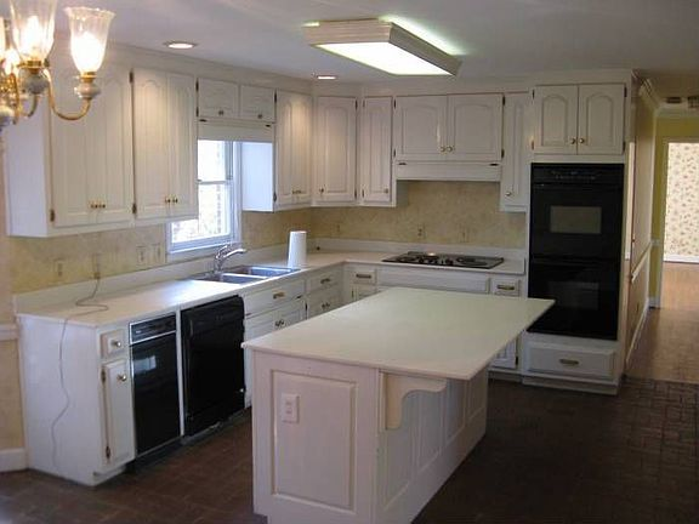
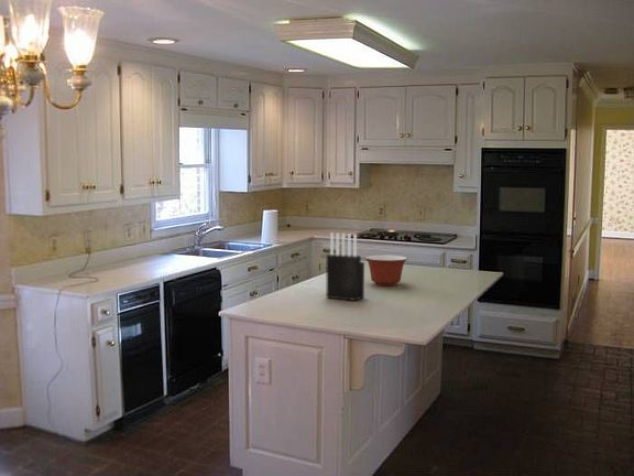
+ knife block [325,231,365,302]
+ mixing bowl [364,255,408,286]
